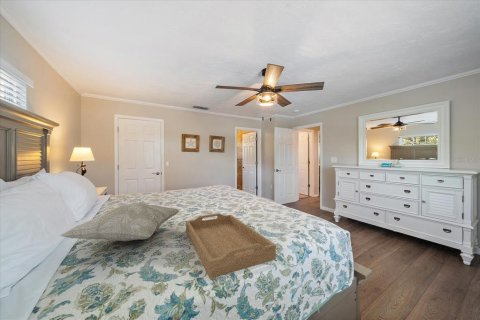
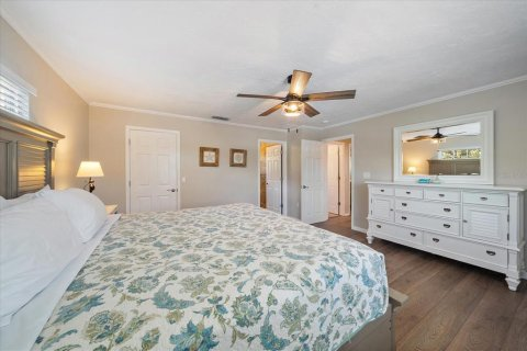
- serving tray [185,213,277,280]
- decorative pillow [59,202,180,242]
